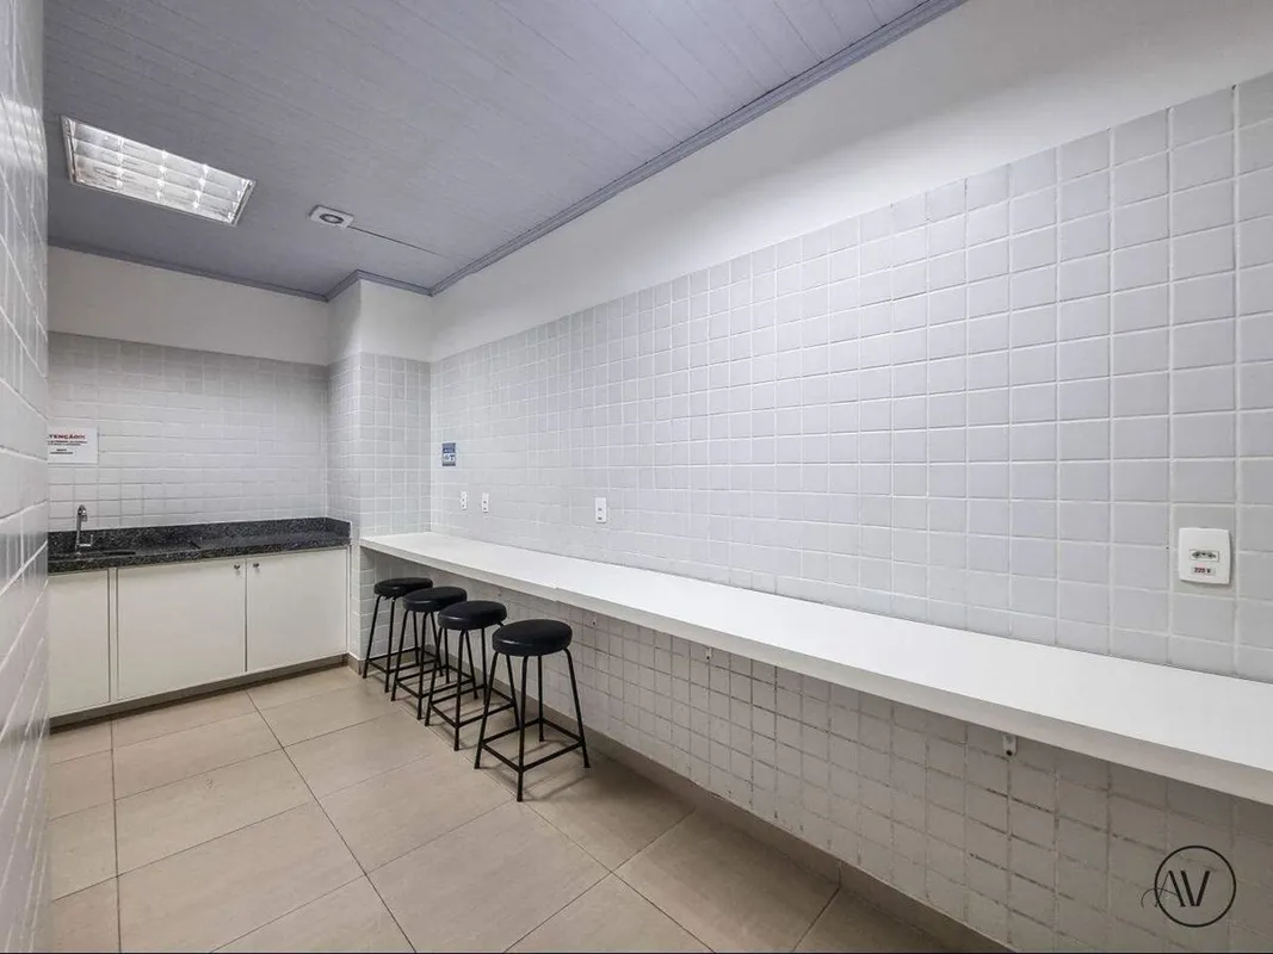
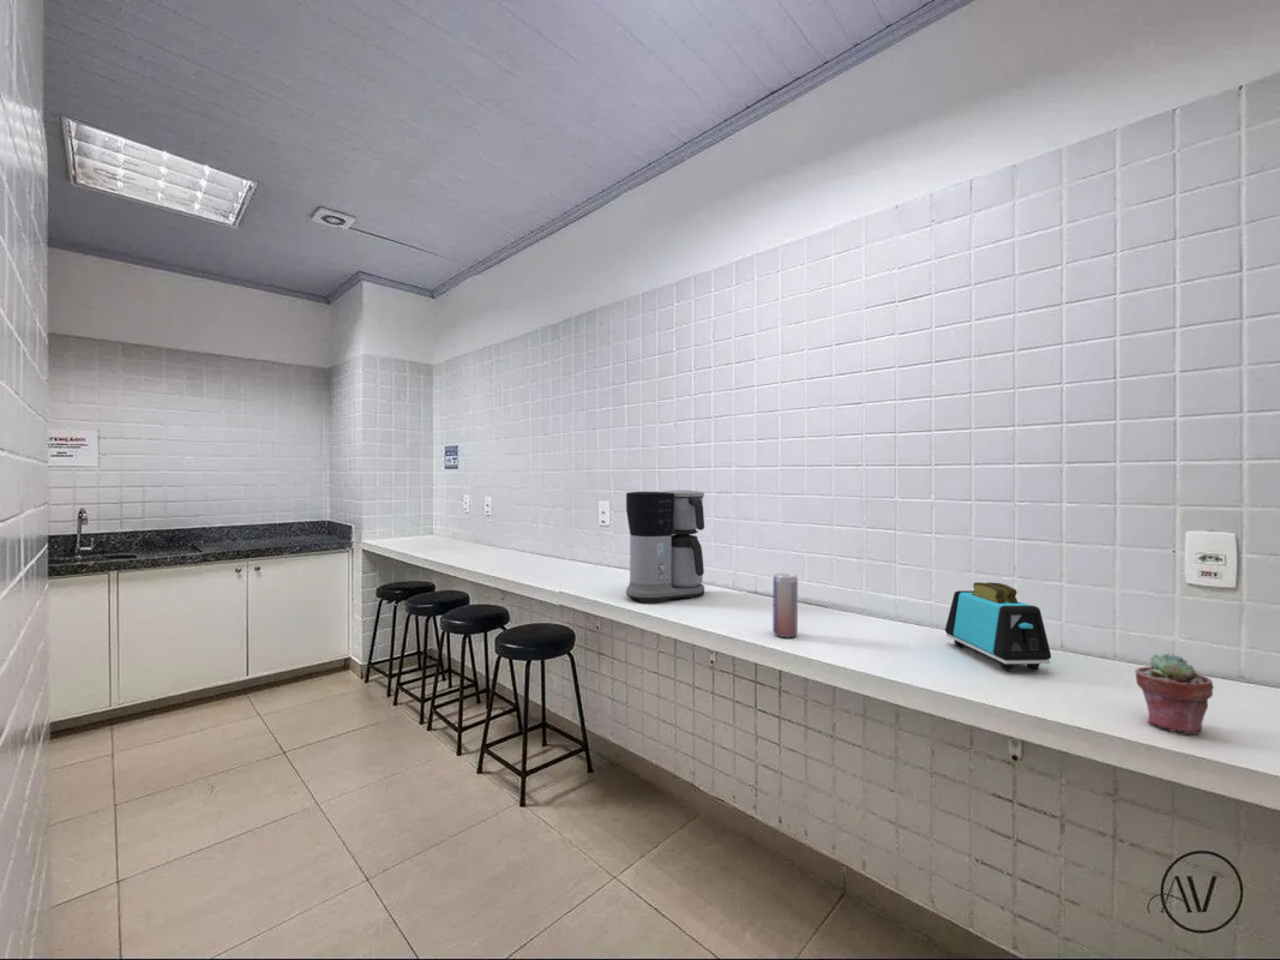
+ beverage can [771,572,799,638]
+ coffee maker [625,488,705,604]
+ toaster [944,581,1052,672]
+ potted succulent [1134,652,1215,736]
